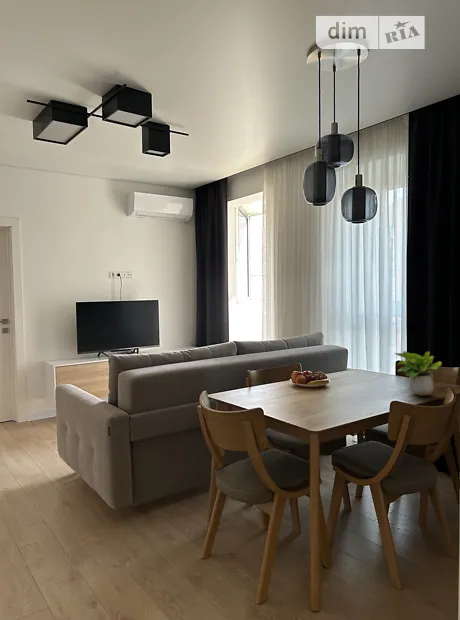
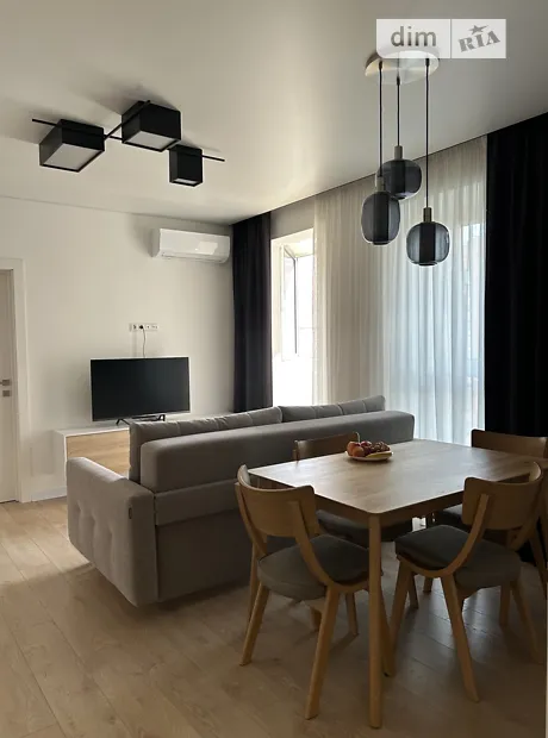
- potted plant [394,350,443,397]
